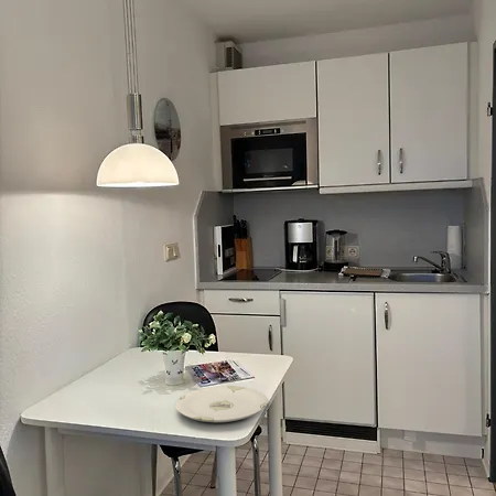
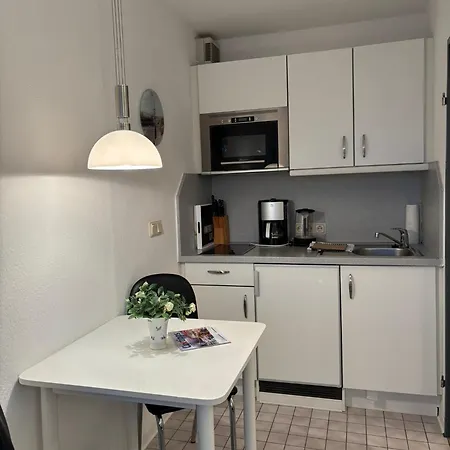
- plate [174,385,269,423]
